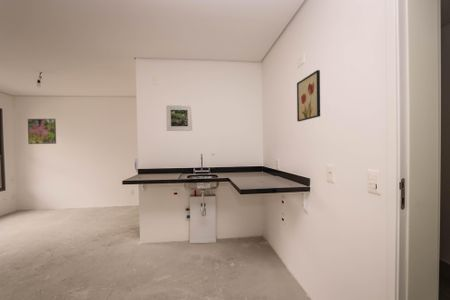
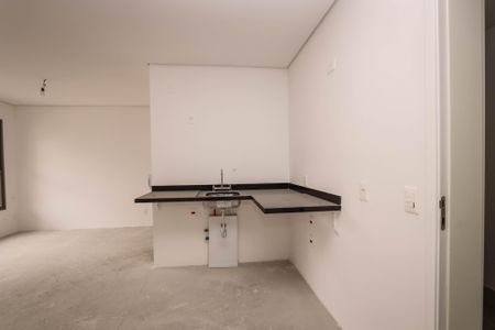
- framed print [165,104,193,132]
- wall art [296,69,321,122]
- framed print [27,118,57,145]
